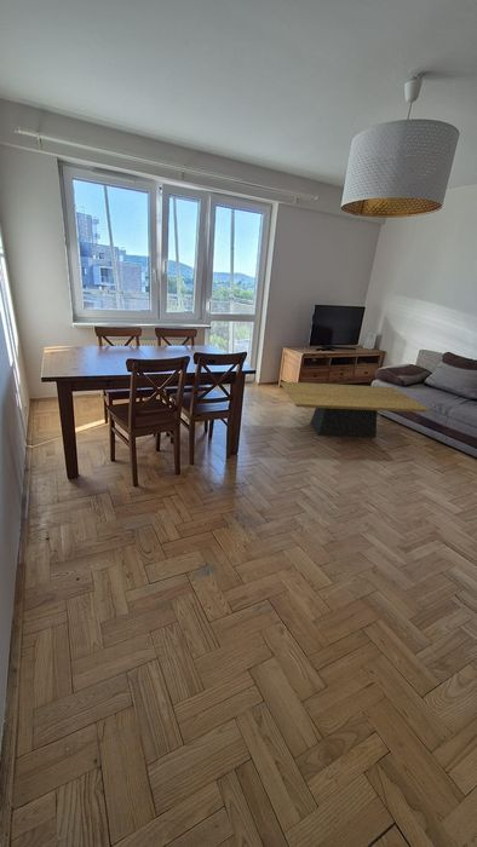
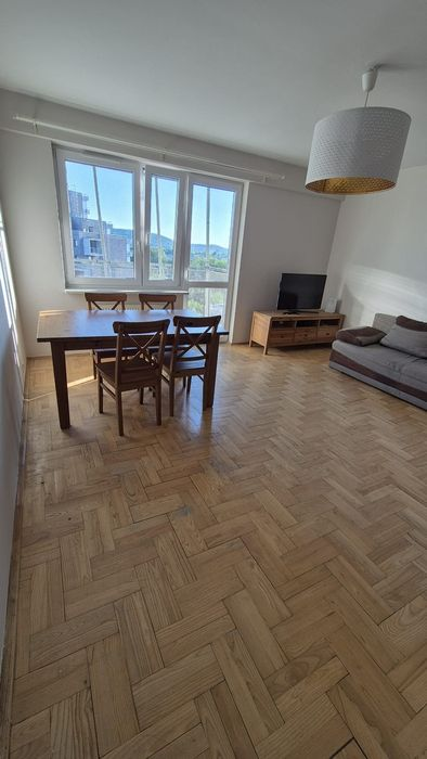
- coffee table [278,380,431,438]
